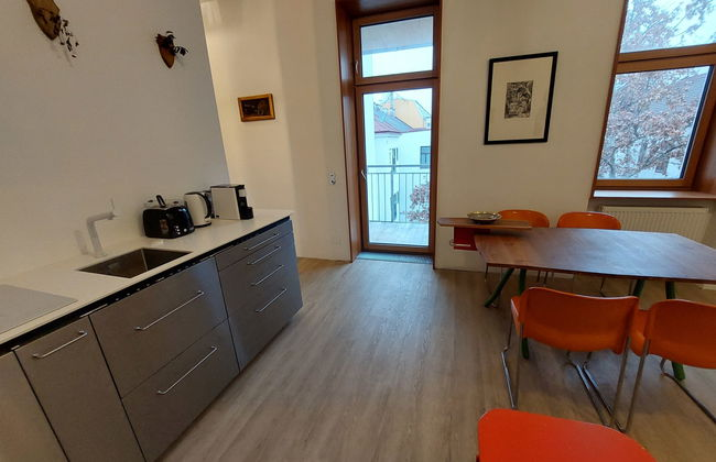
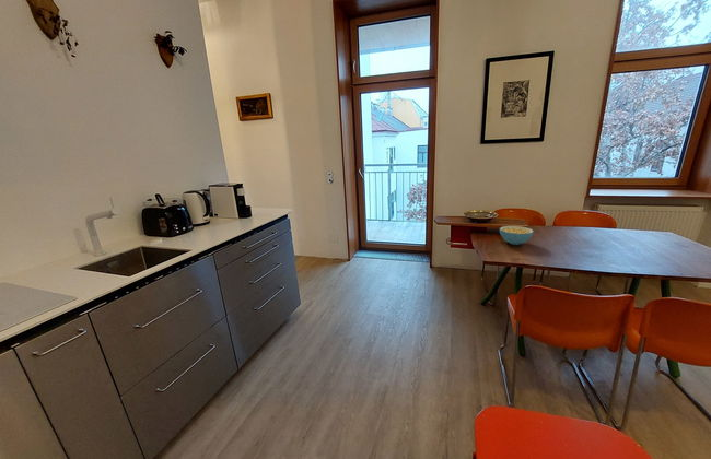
+ cereal bowl [499,225,535,246]
